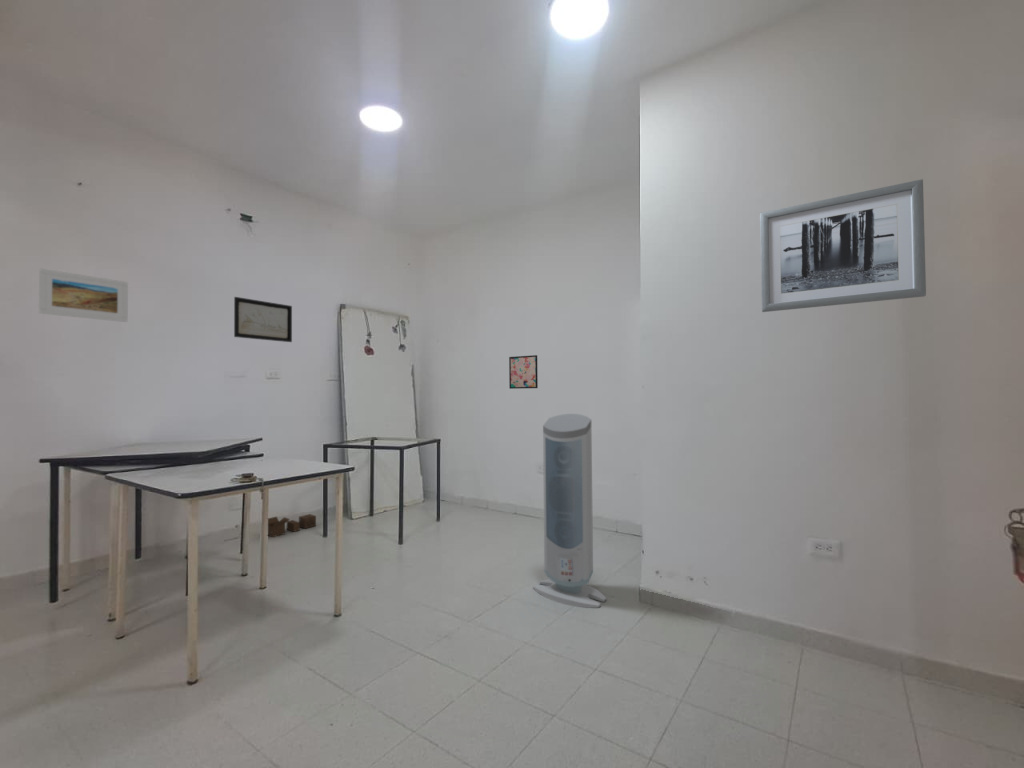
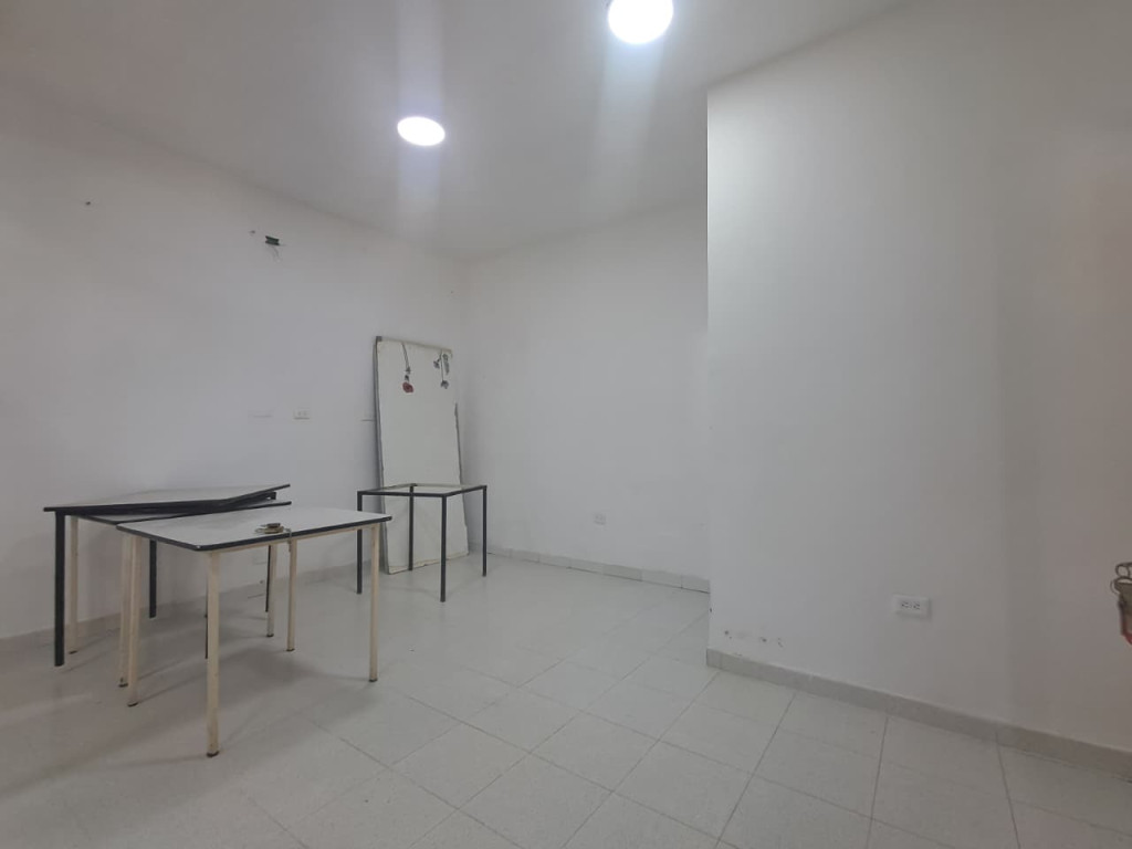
- wall art [233,296,293,343]
- wall art [508,354,539,390]
- wall art [759,178,927,313]
- cardboard box [267,513,317,538]
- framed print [38,268,129,323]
- air purifier [532,413,607,609]
